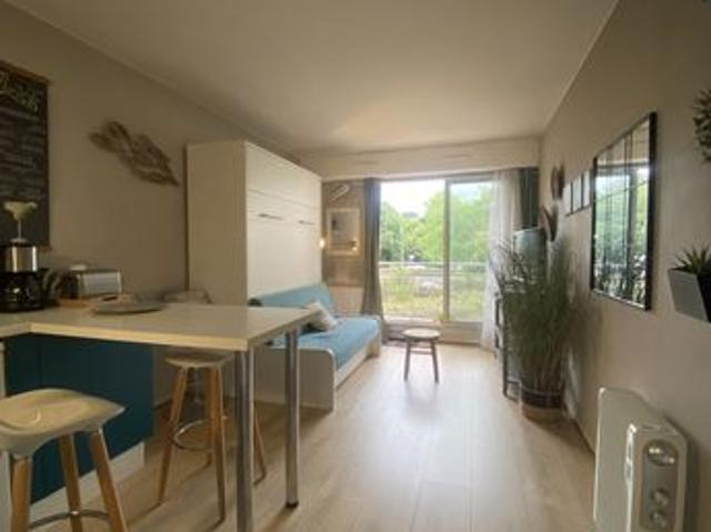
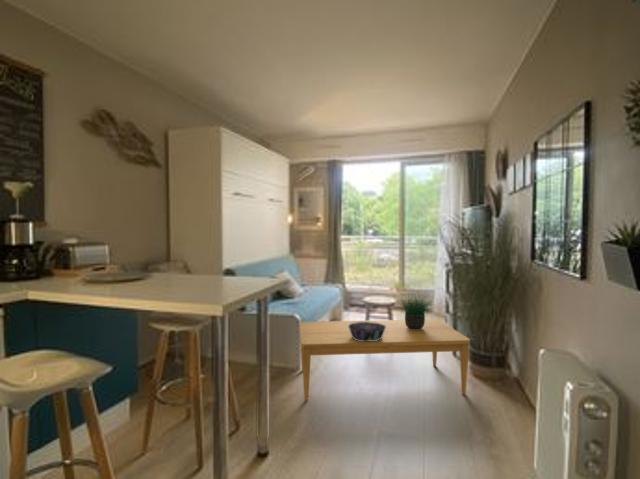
+ decorative bowl [348,322,386,341]
+ coffee table [298,318,471,402]
+ potted plant [396,284,435,329]
